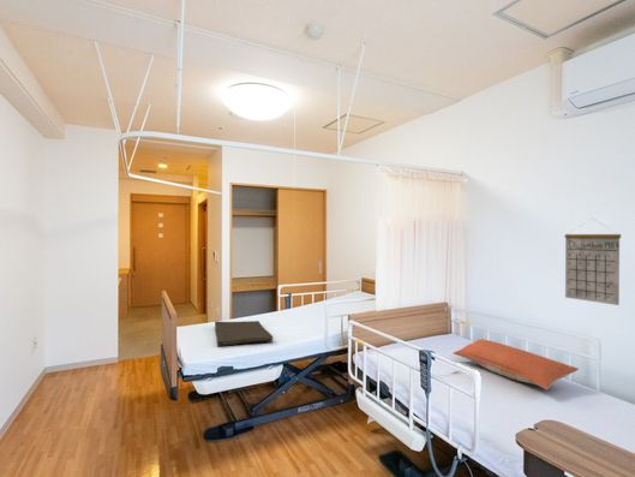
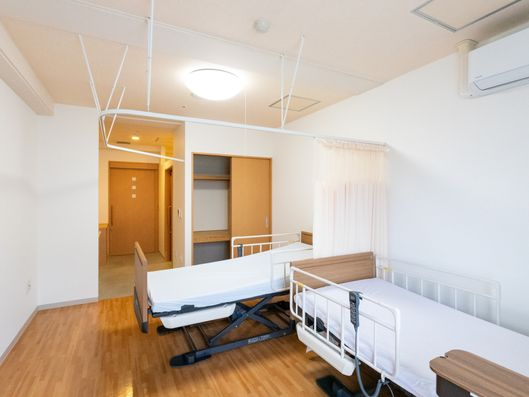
- pillow [453,338,580,390]
- calendar [563,217,622,306]
- hand towel [214,320,274,348]
